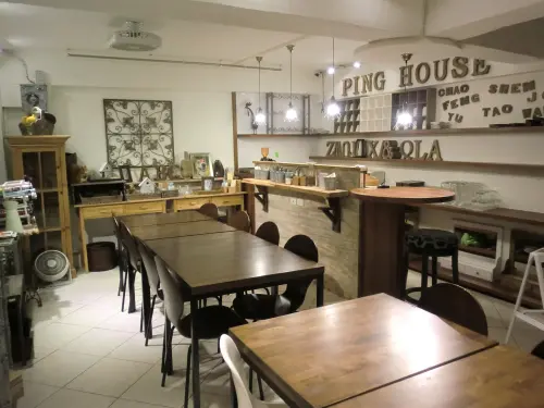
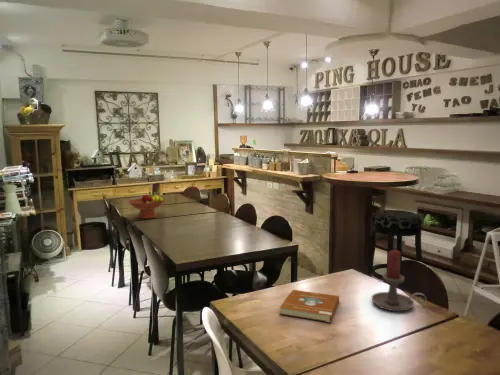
+ book [279,289,340,323]
+ candle holder [371,249,428,312]
+ fruit bowl [127,191,166,220]
